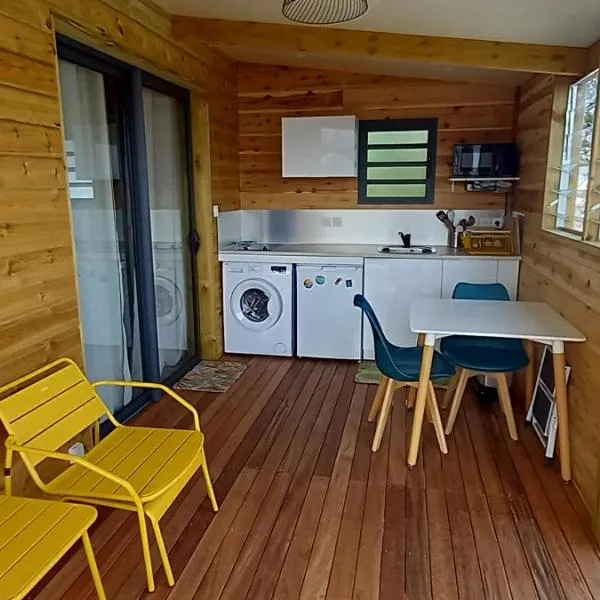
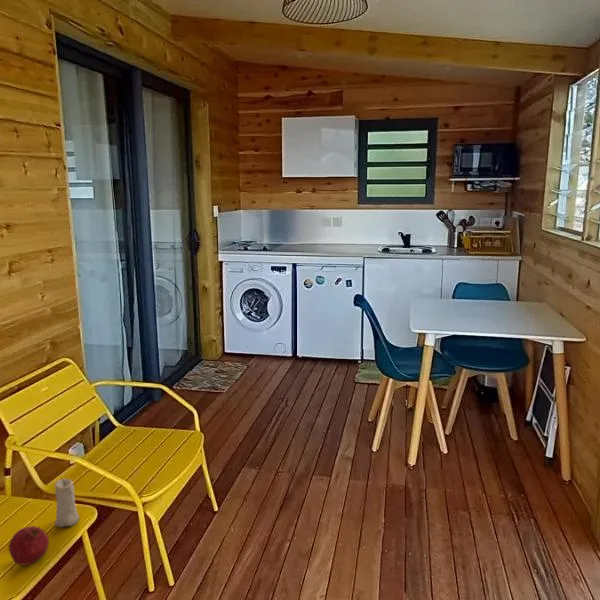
+ fruit [8,525,50,566]
+ candle [54,478,80,528]
